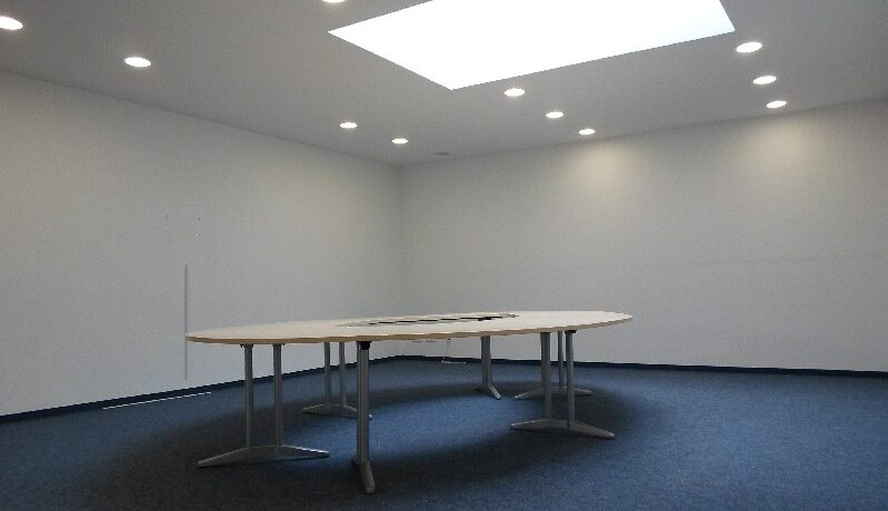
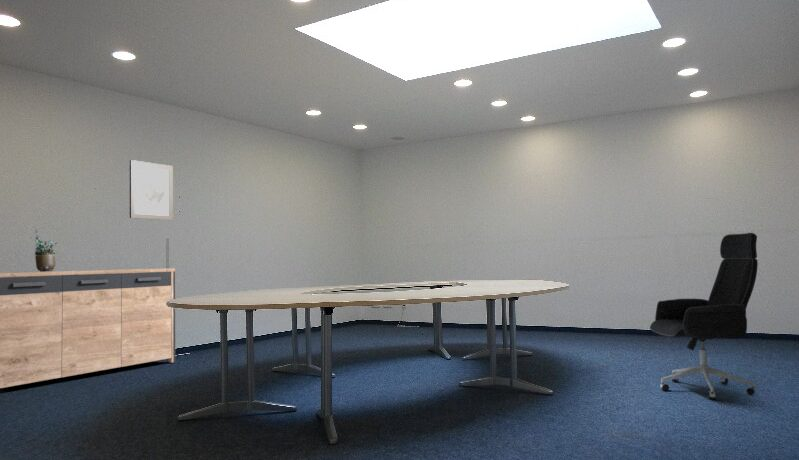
+ office chair [649,232,759,400]
+ wall art [129,159,174,221]
+ sideboard [0,267,176,389]
+ potted plant [29,228,58,272]
